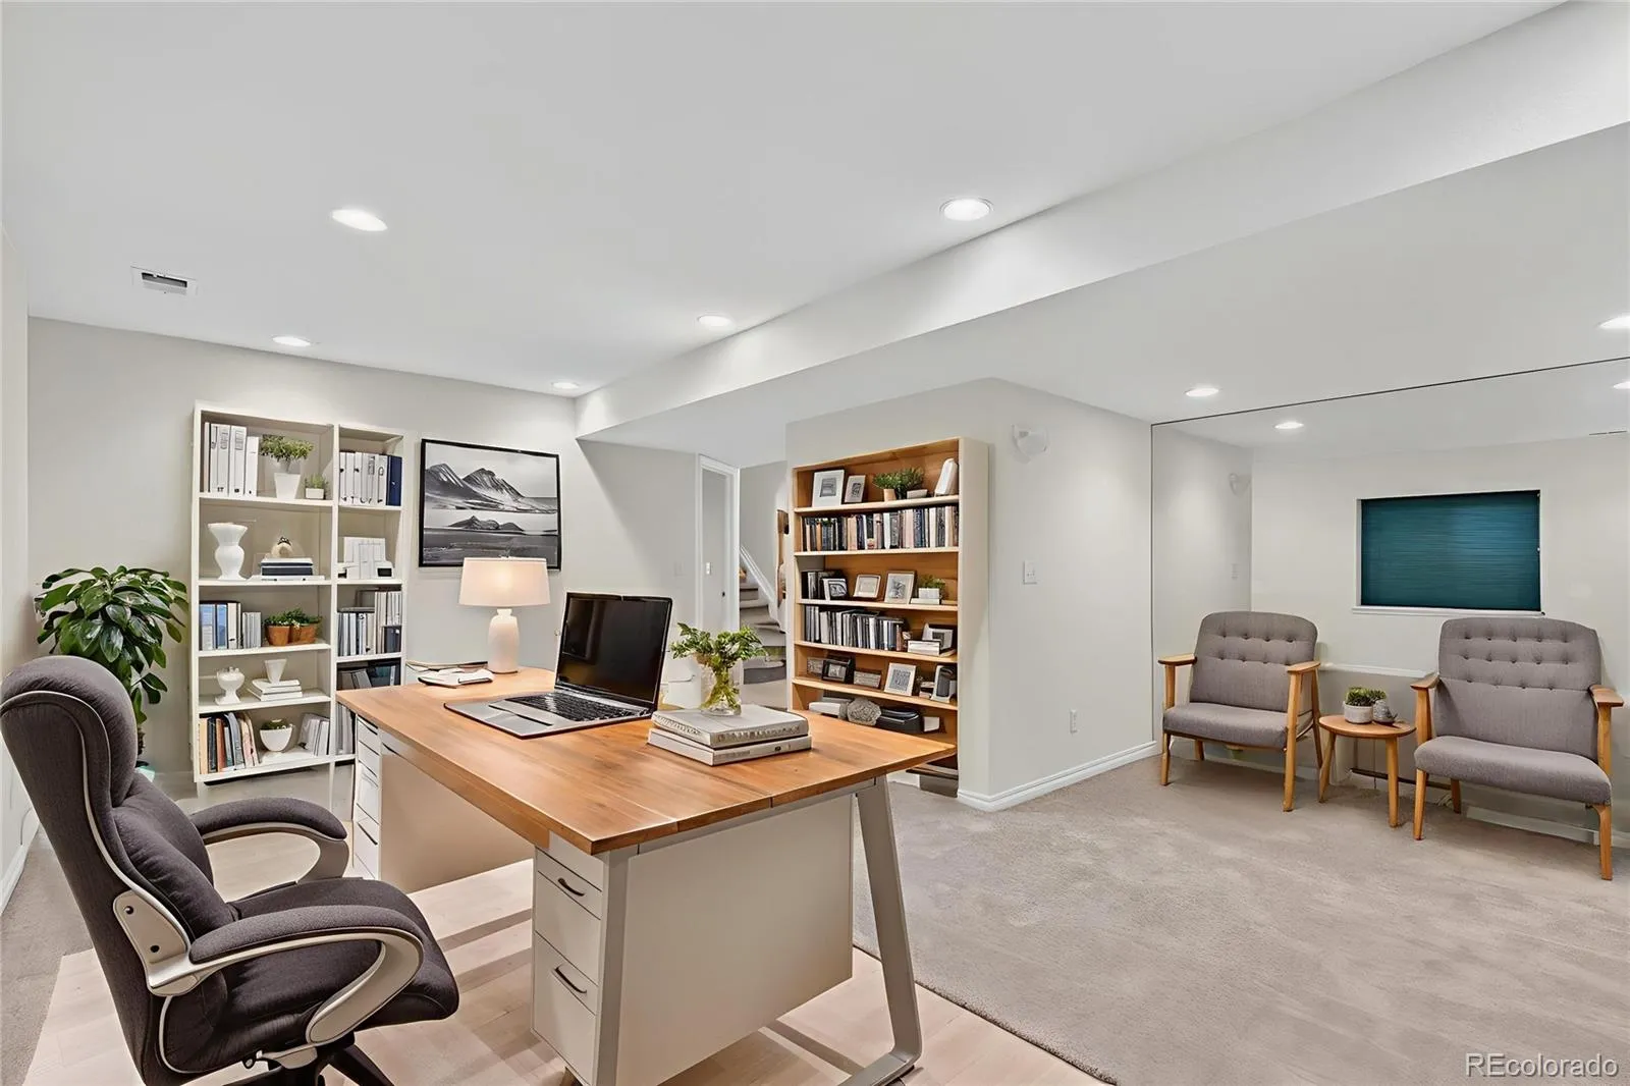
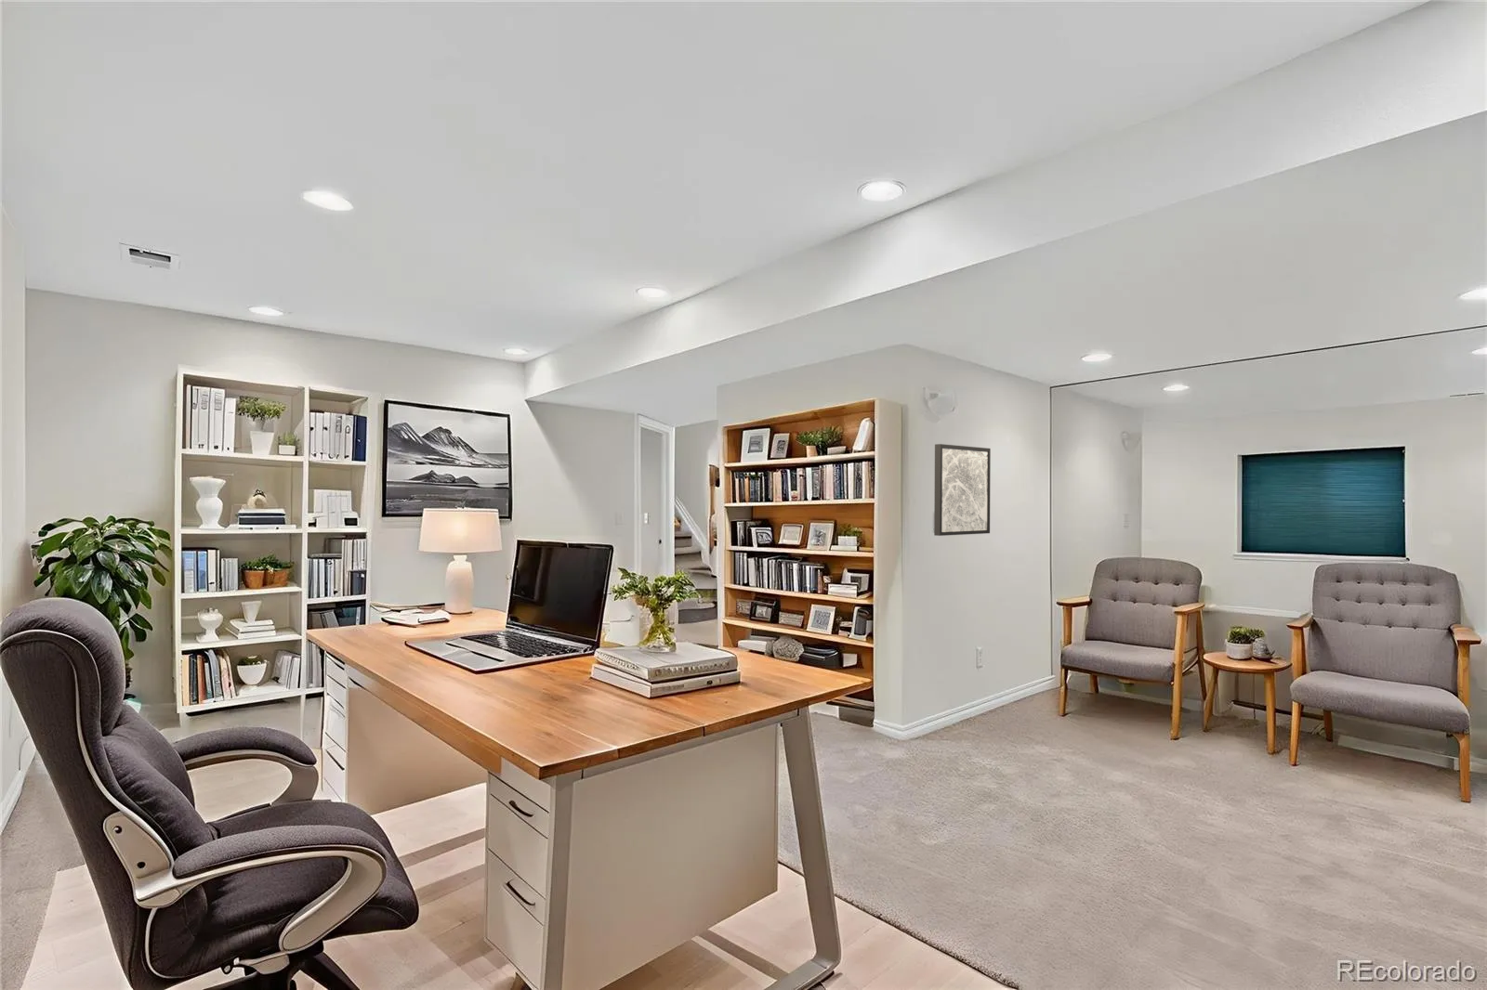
+ wall art [933,443,992,537]
